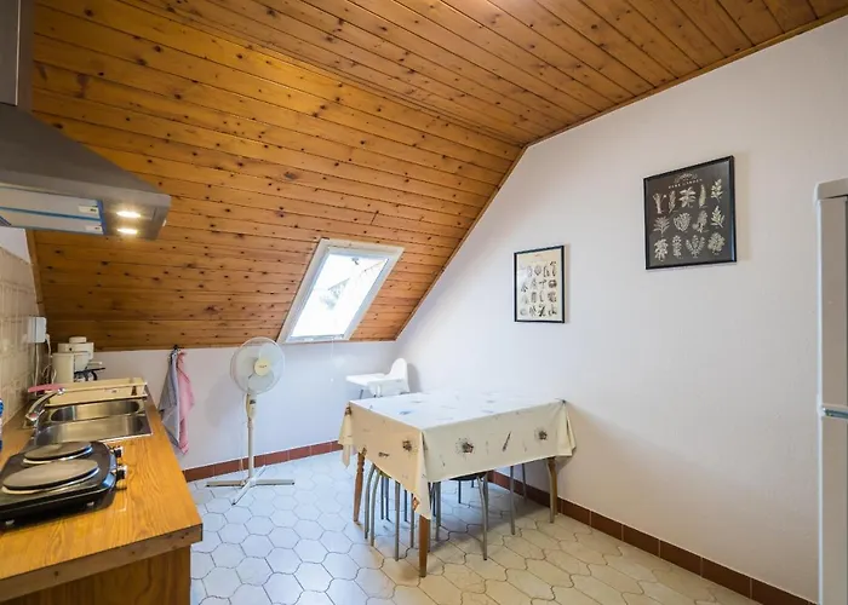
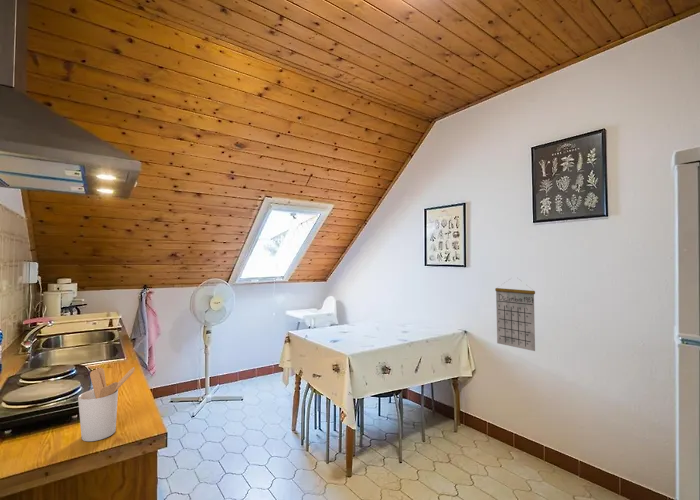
+ calendar [494,278,536,352]
+ utensil holder [77,366,136,442]
